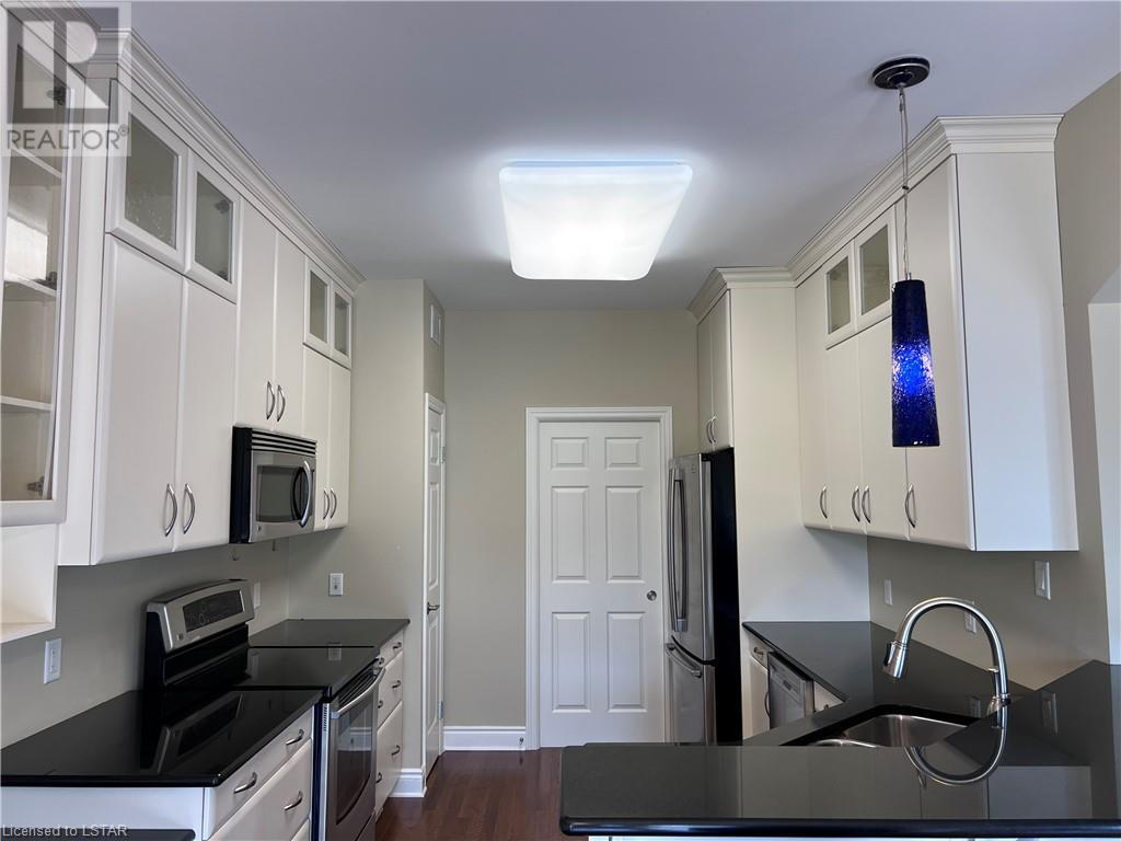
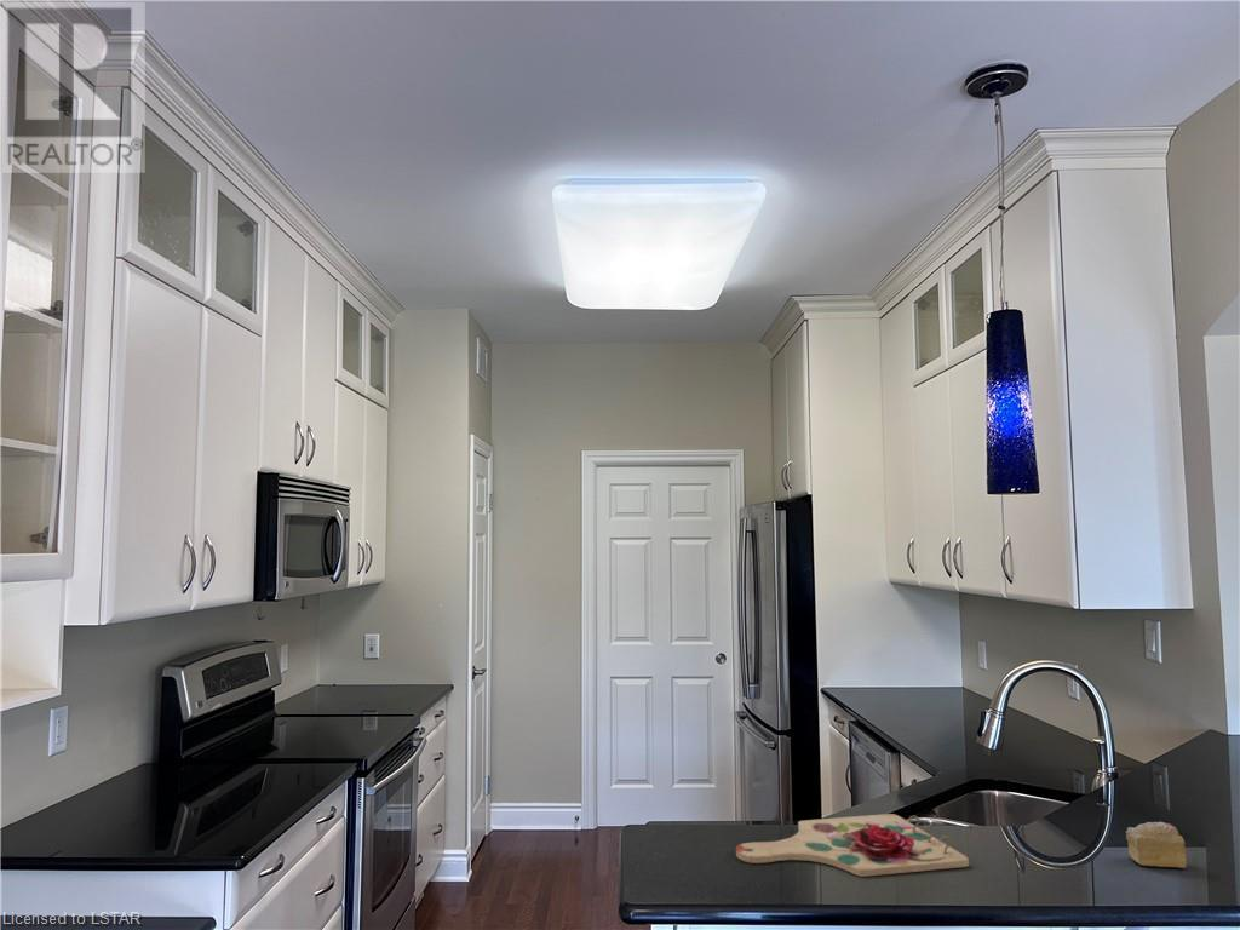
+ cutting board [735,813,970,878]
+ cake slice [1125,821,1188,869]
